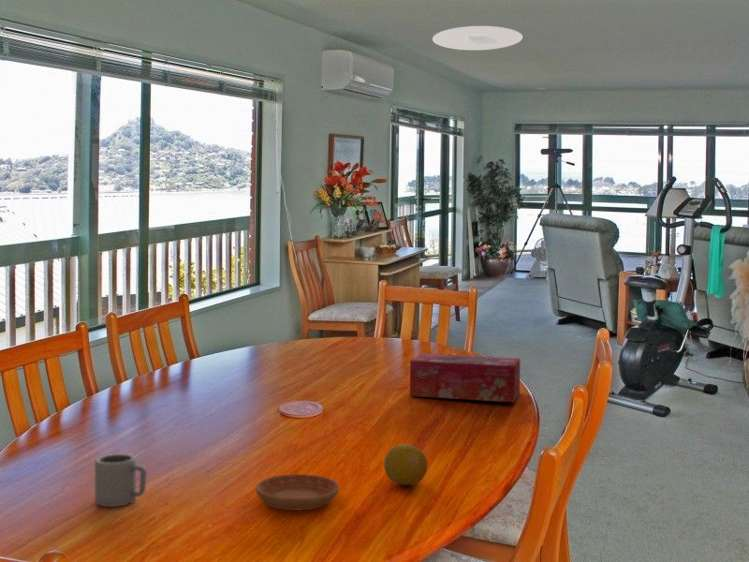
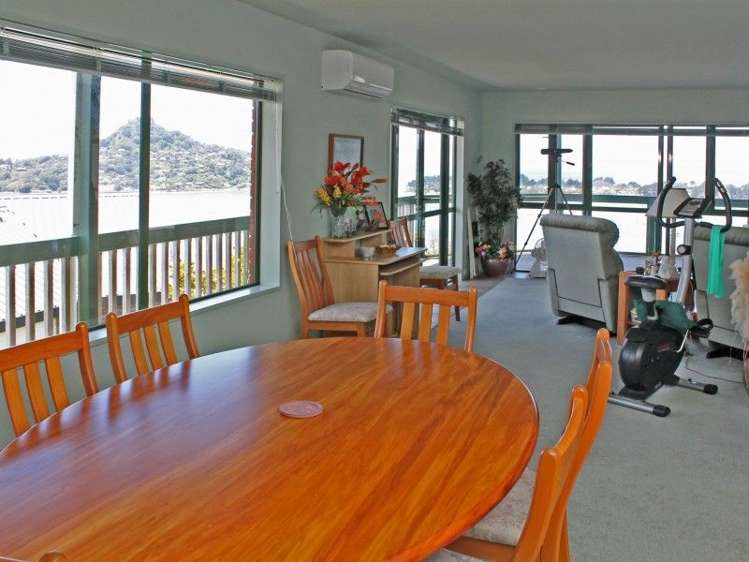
- ceiling light [432,25,524,51]
- tissue box [409,353,521,403]
- saucer [255,473,340,511]
- fruit [383,443,429,486]
- cup [94,453,148,508]
